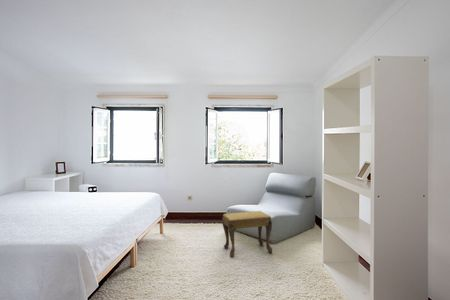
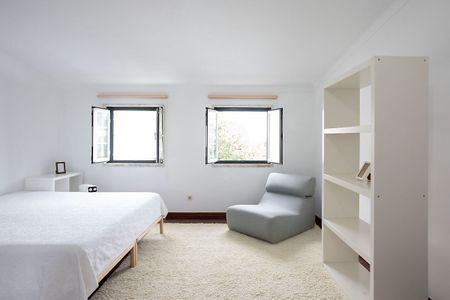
- footstool [221,210,273,258]
